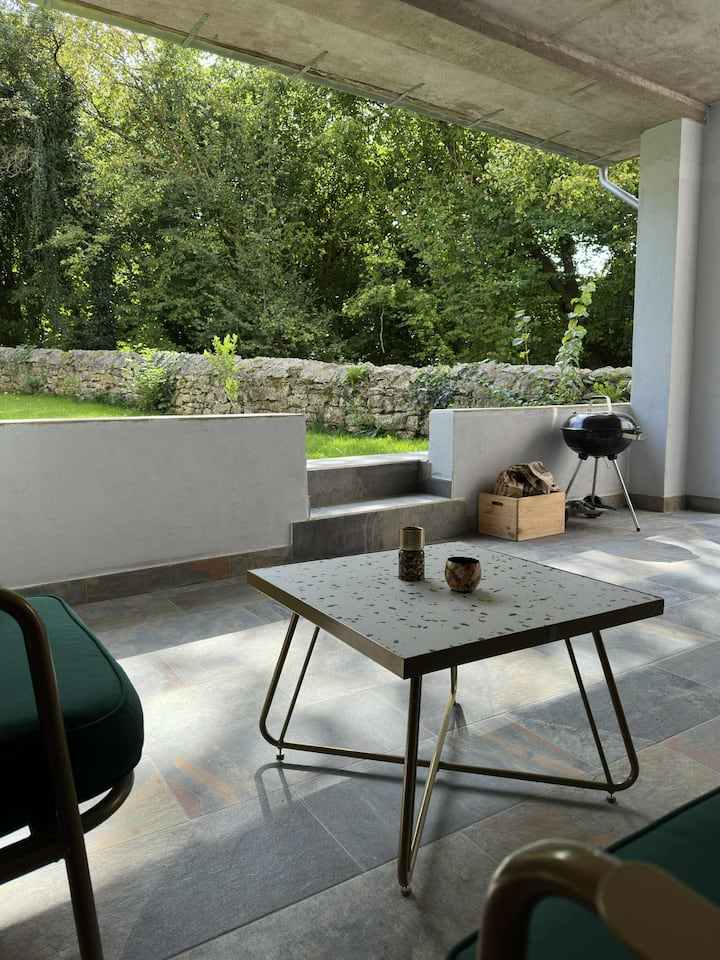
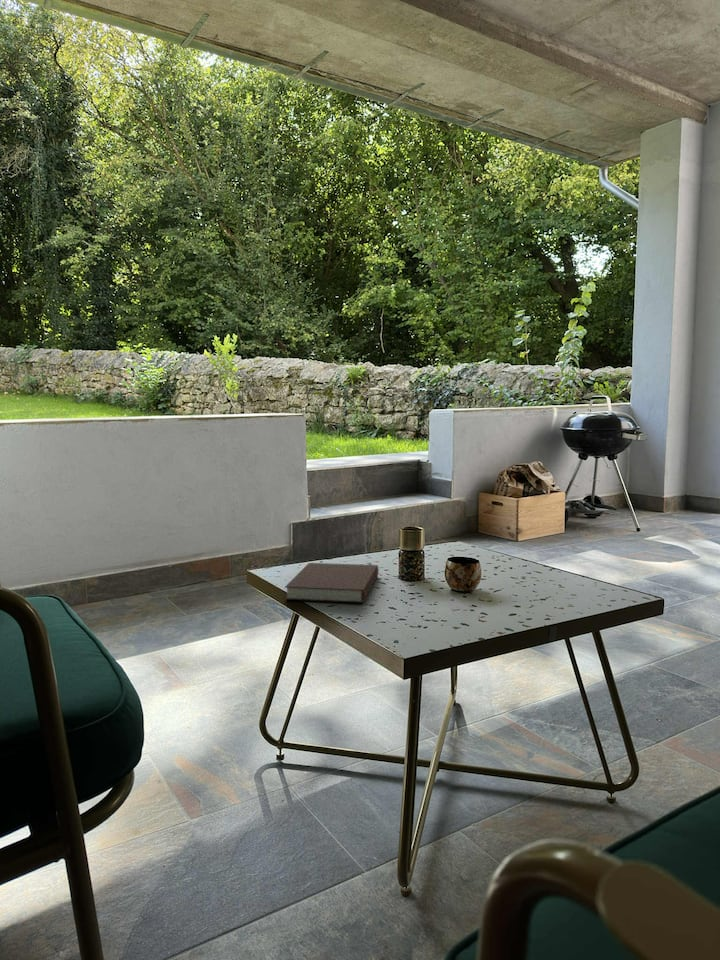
+ notebook [284,562,380,604]
